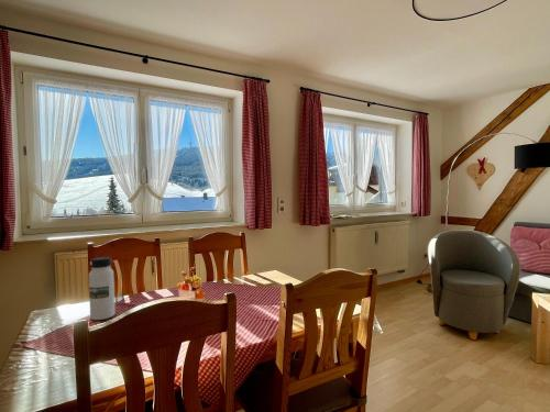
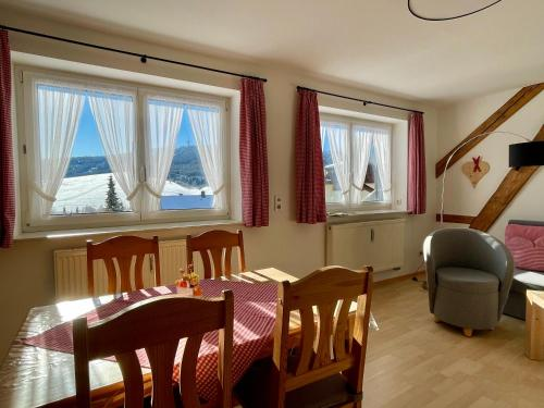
- water bottle [88,256,116,321]
